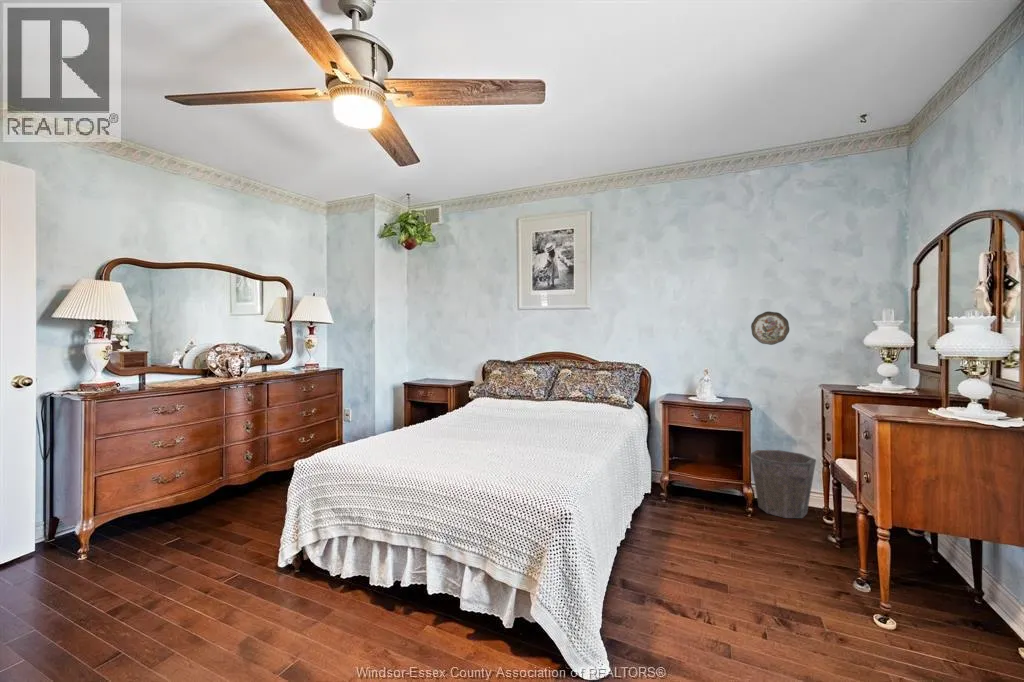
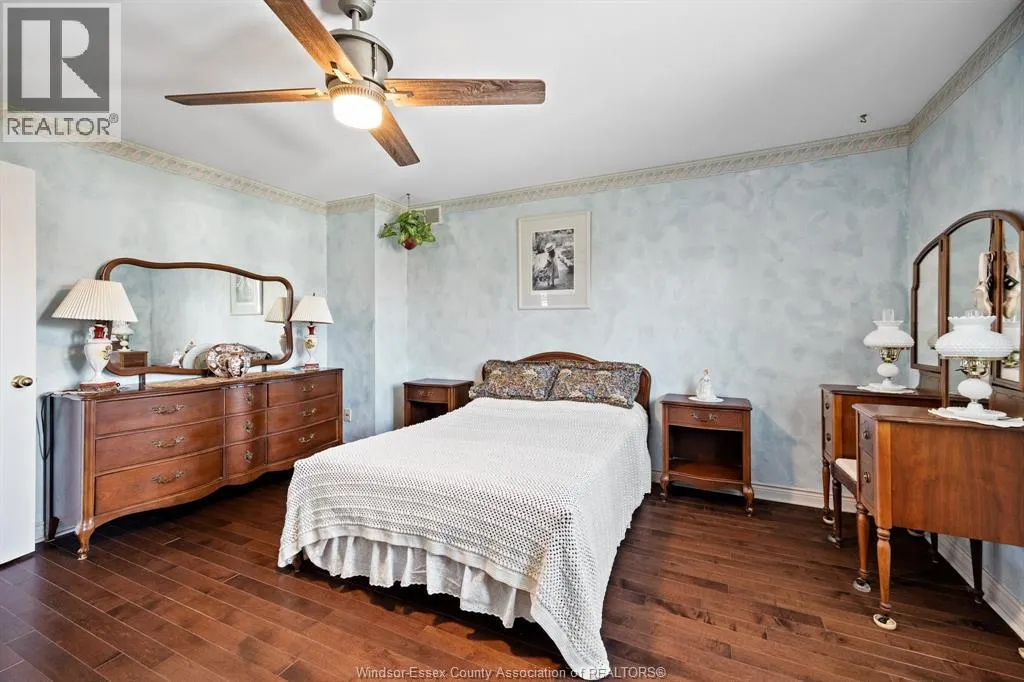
- decorative plate [750,310,790,346]
- waste bin [750,449,817,519]
